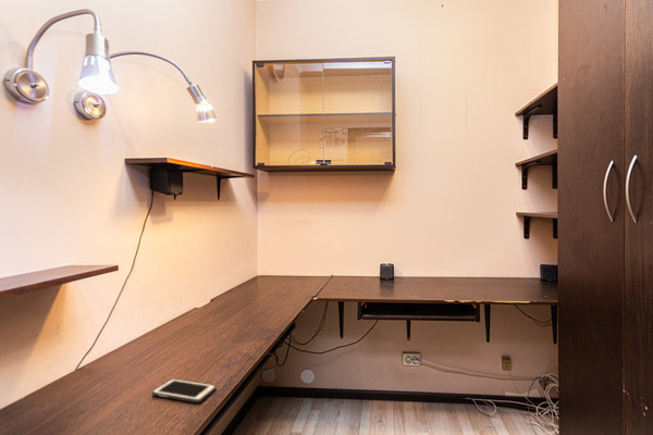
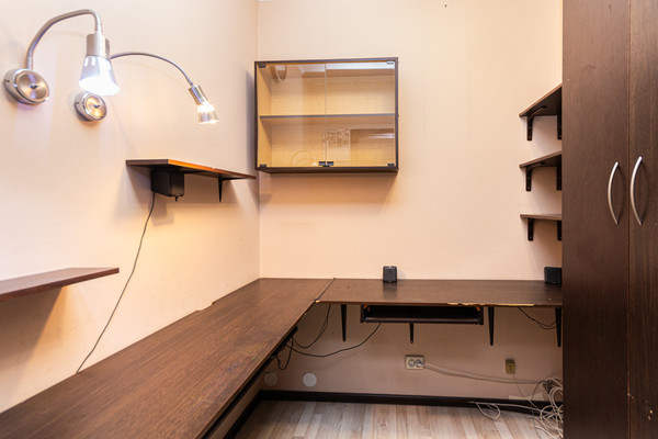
- cell phone [151,377,217,403]
